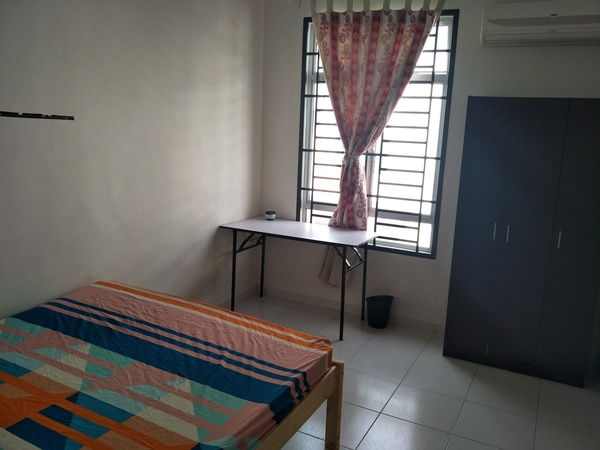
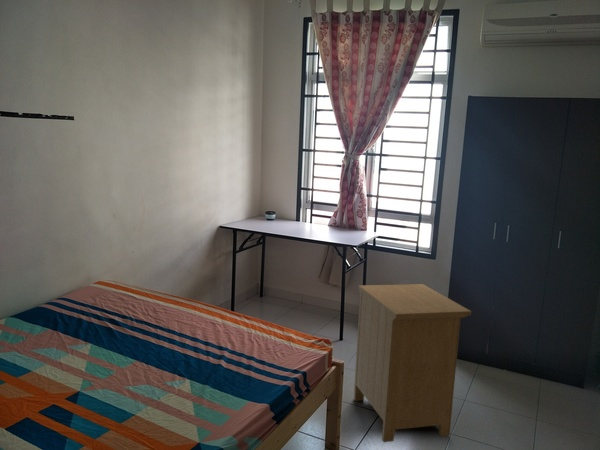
+ nightstand [353,283,472,443]
